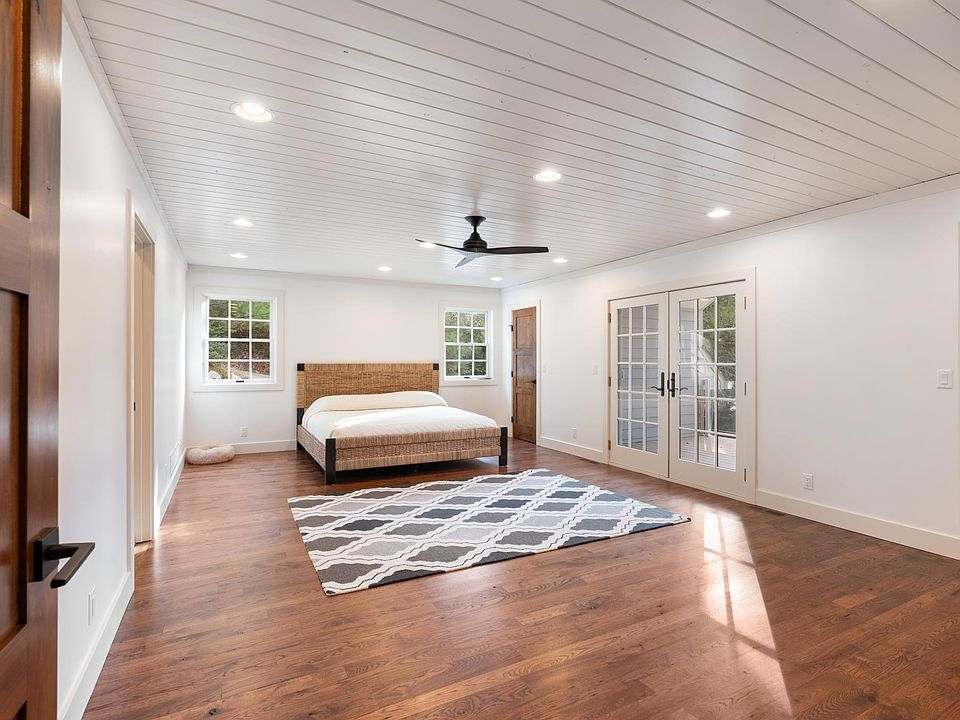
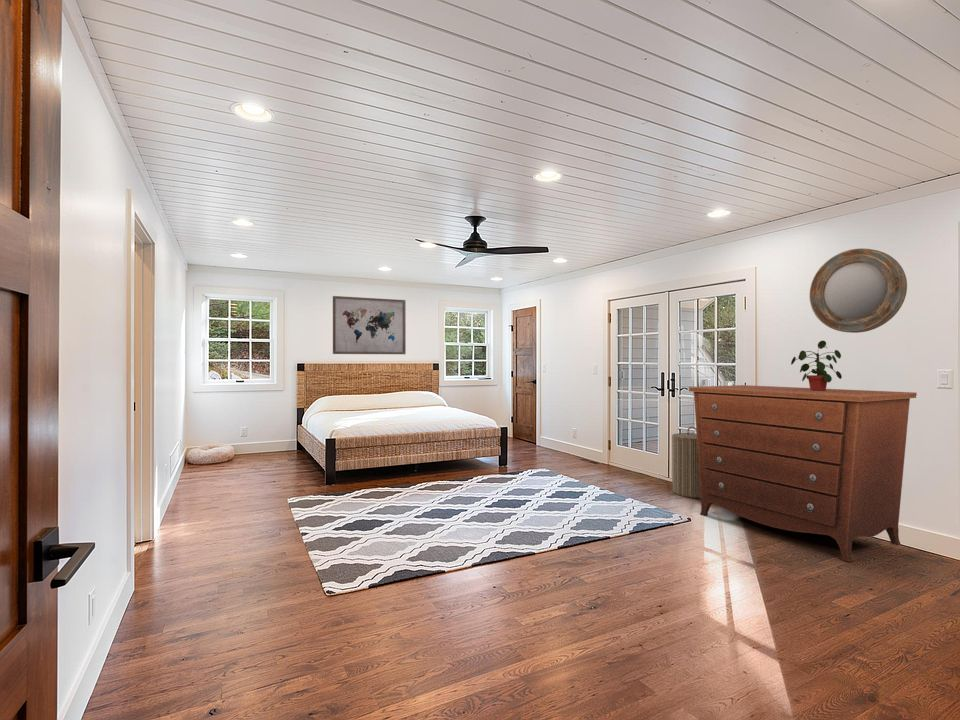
+ potted plant [790,340,843,391]
+ laundry hamper [671,426,701,499]
+ home mirror [809,248,908,334]
+ dresser [688,384,918,563]
+ wall art [332,295,407,355]
